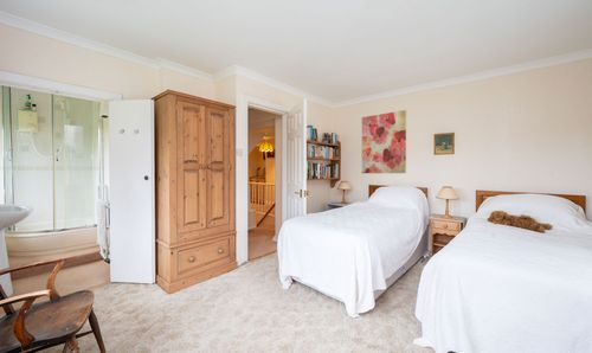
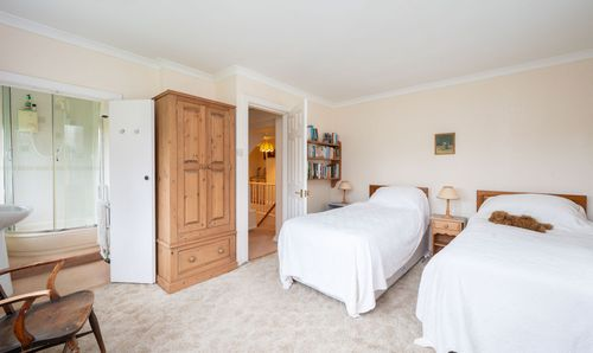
- wall art [361,109,407,174]
